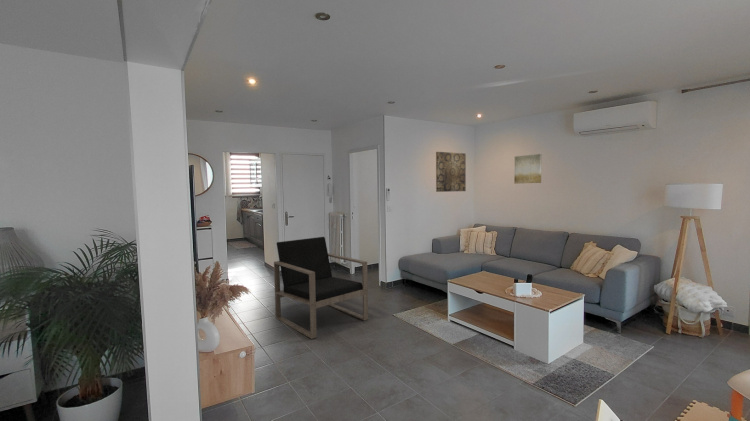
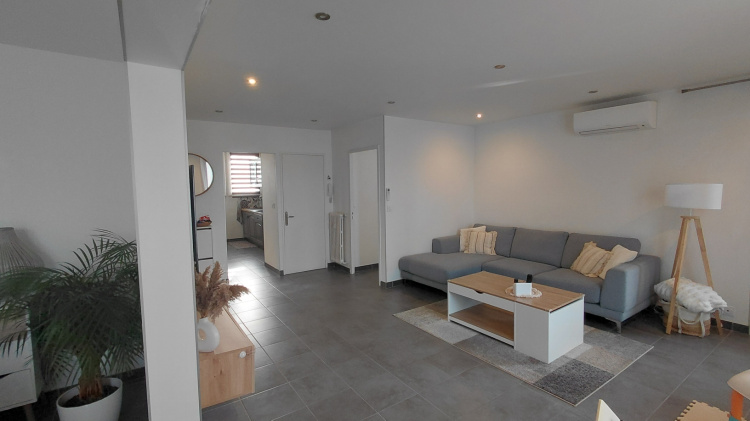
- armchair [273,236,369,340]
- wall art [435,151,467,193]
- wall art [513,153,542,185]
